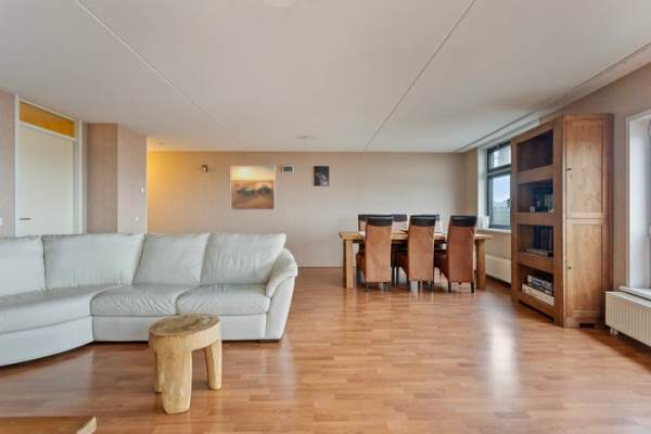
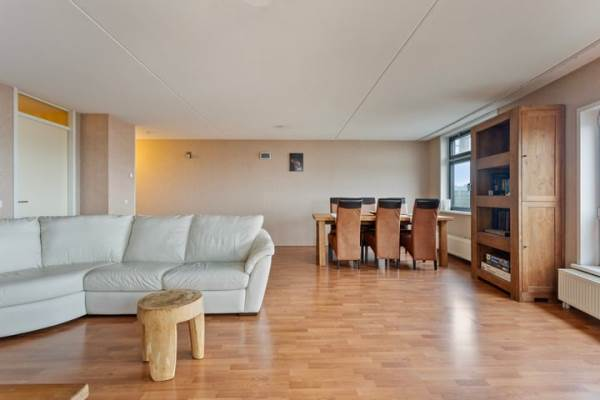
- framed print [230,165,277,212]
